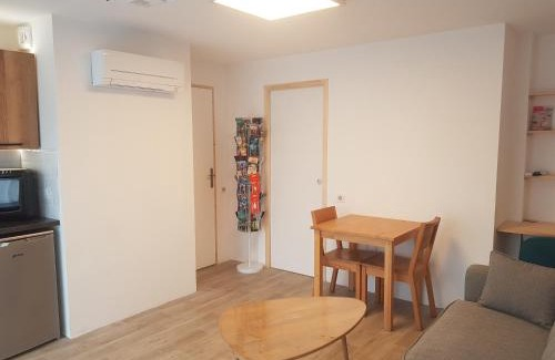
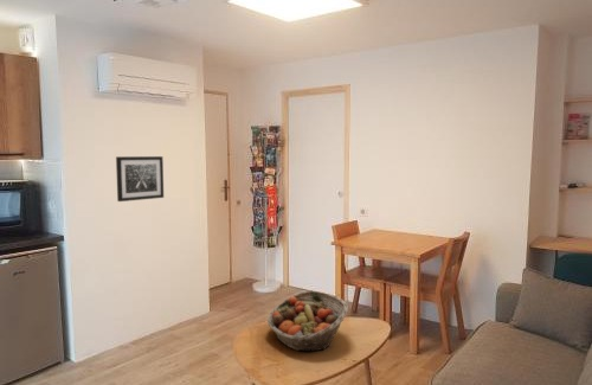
+ fruit basket [266,290,349,352]
+ wall art [115,155,165,203]
